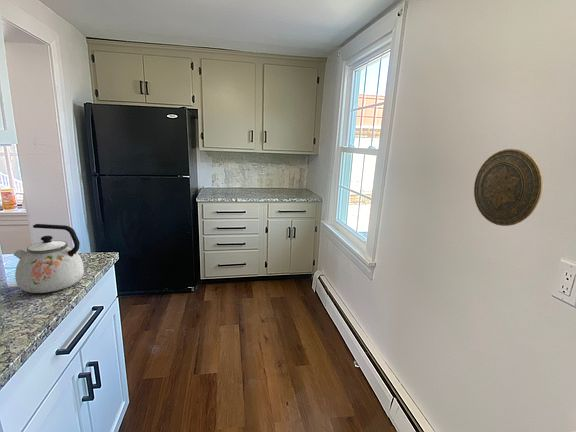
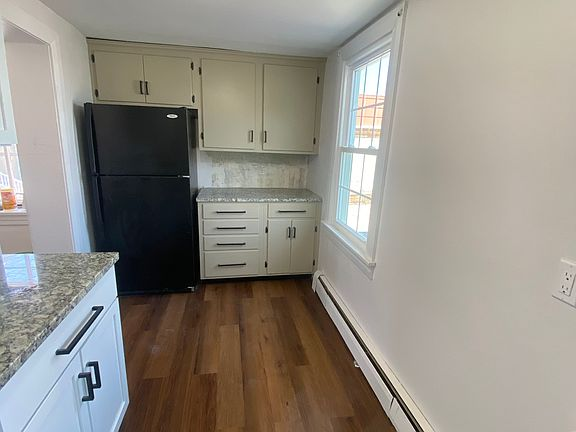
- decorative plate [473,148,544,227]
- kettle [13,223,85,294]
